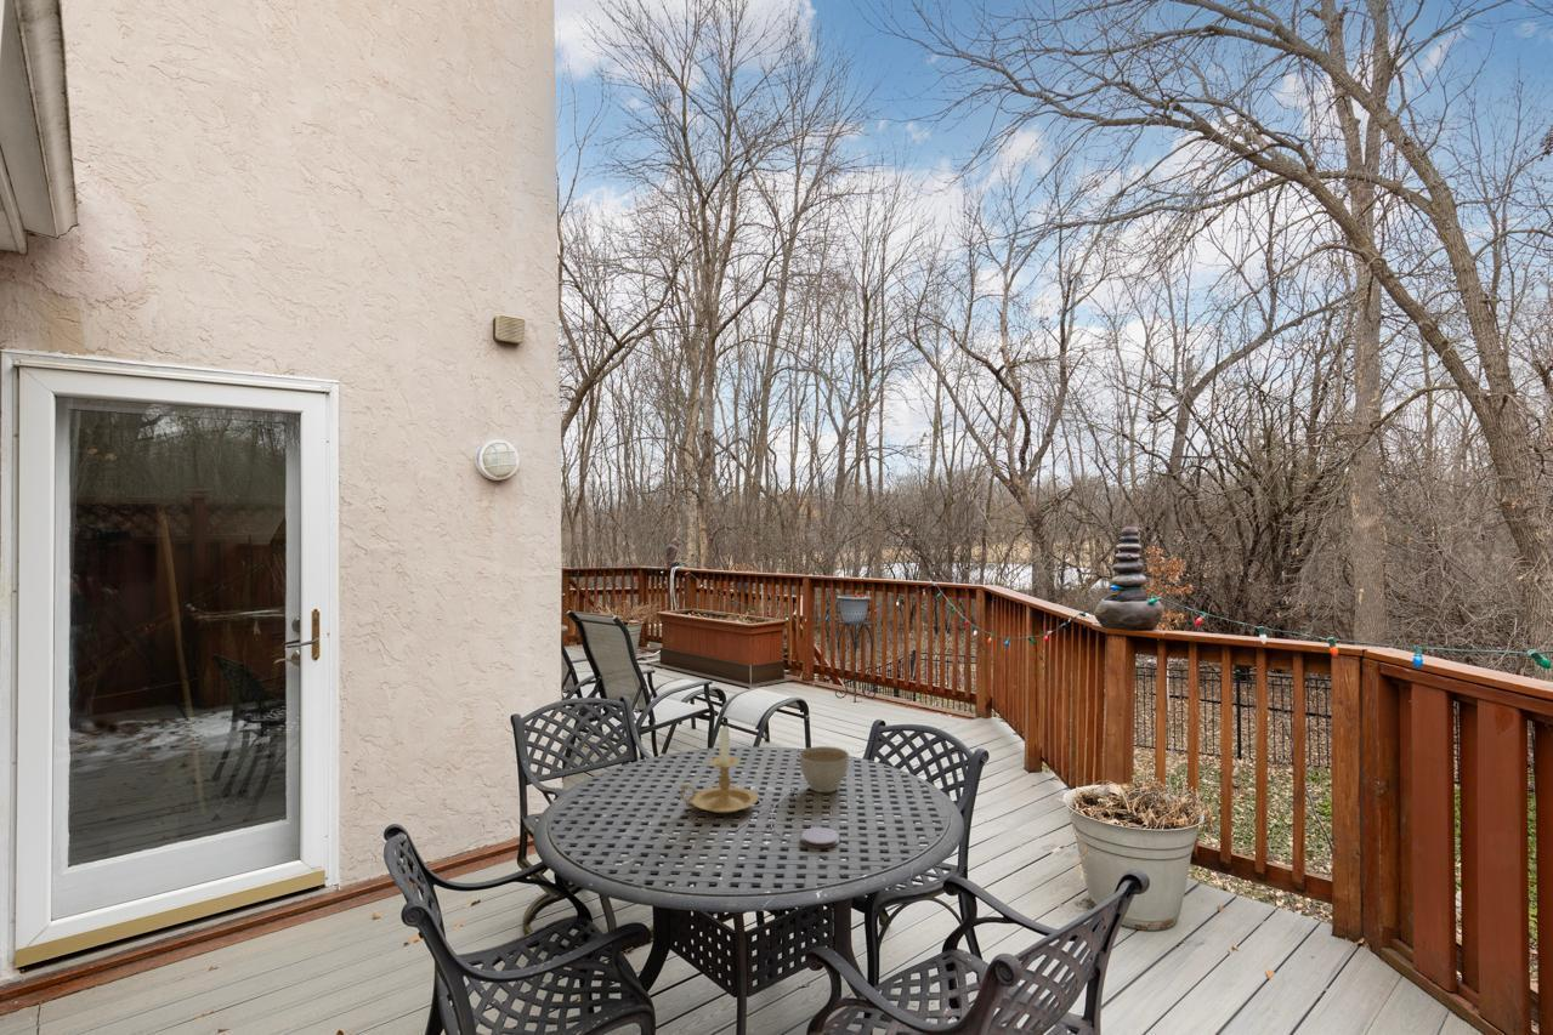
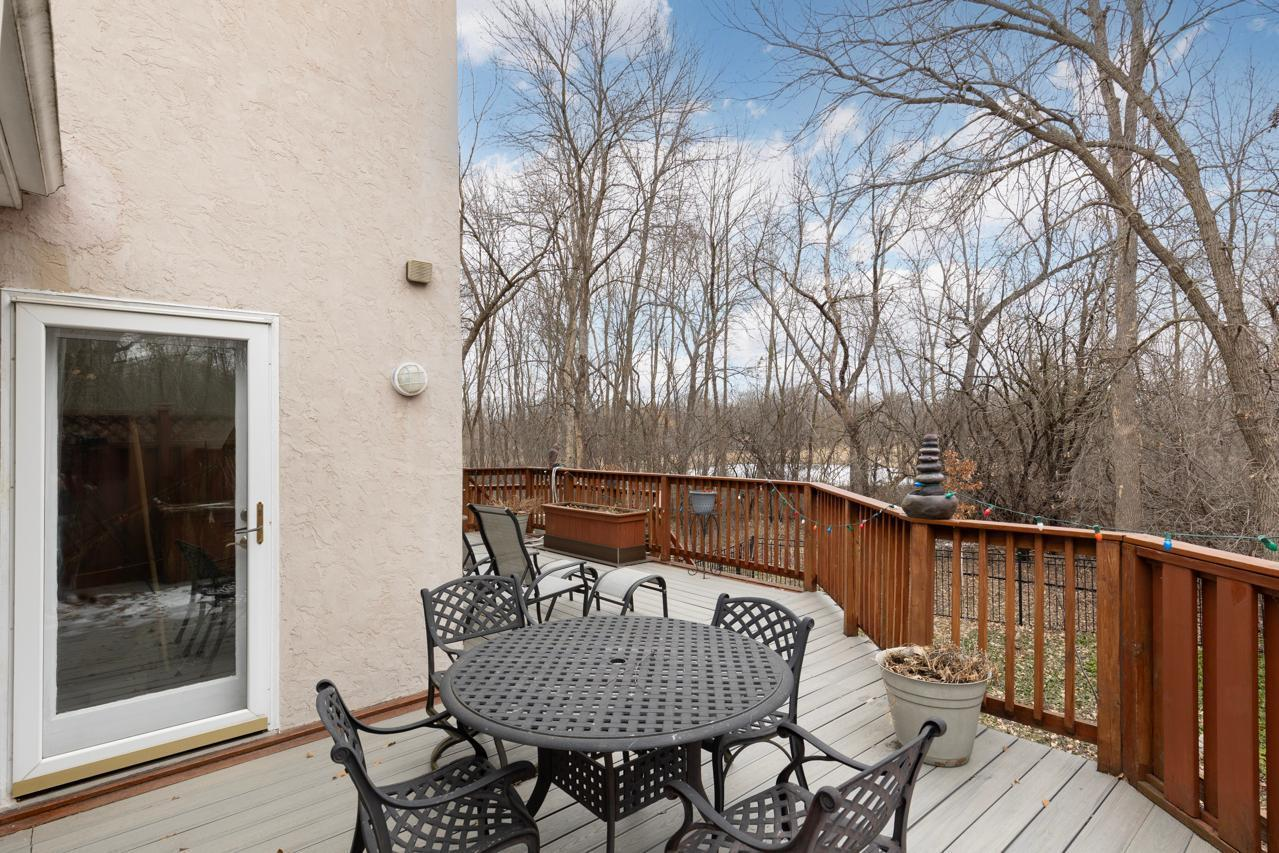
- coaster [800,826,840,849]
- planter bowl [798,745,850,794]
- candle holder [679,722,759,814]
